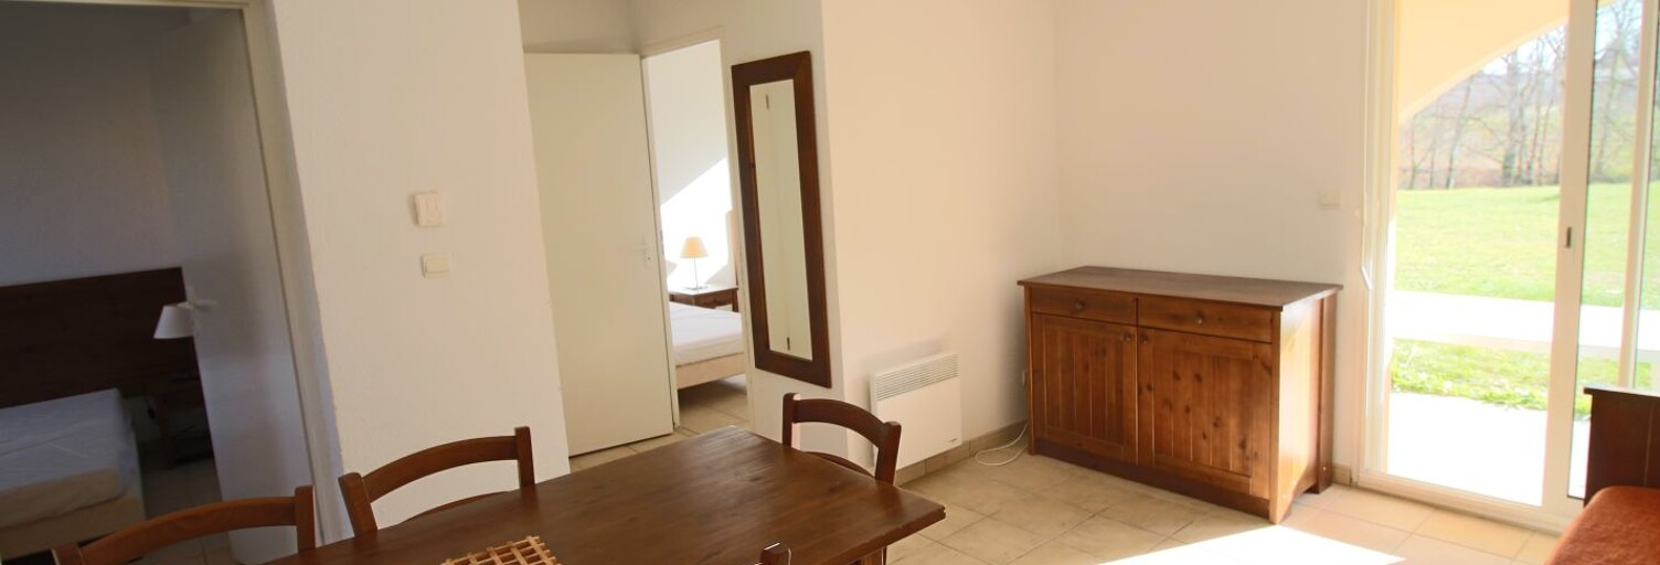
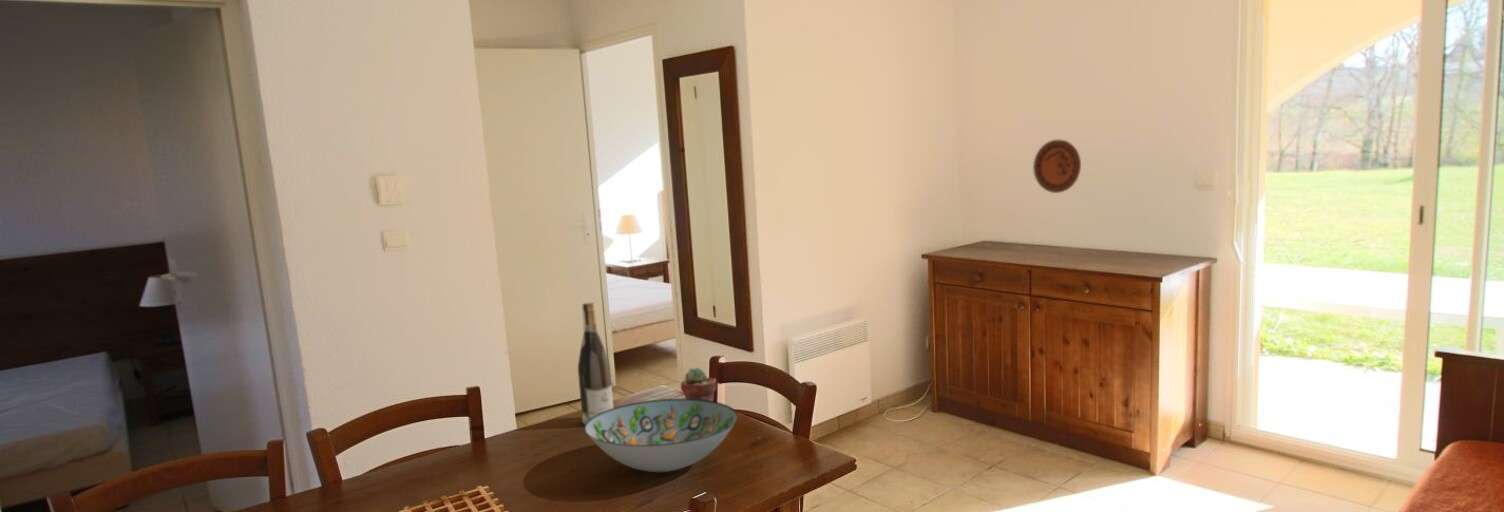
+ decorative plate [1032,139,1082,194]
+ decorative bowl [584,398,739,473]
+ potted succulent [680,367,717,401]
+ wine bottle [577,302,614,425]
